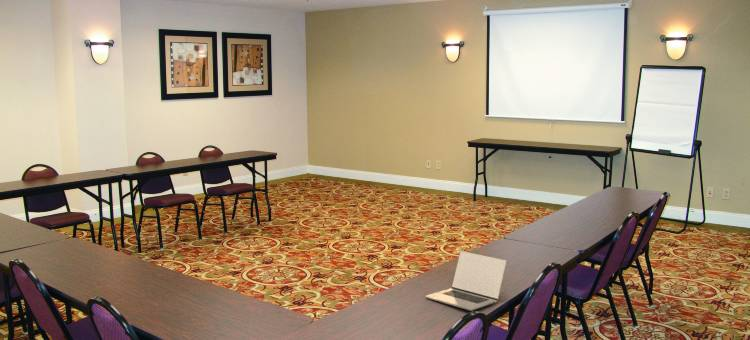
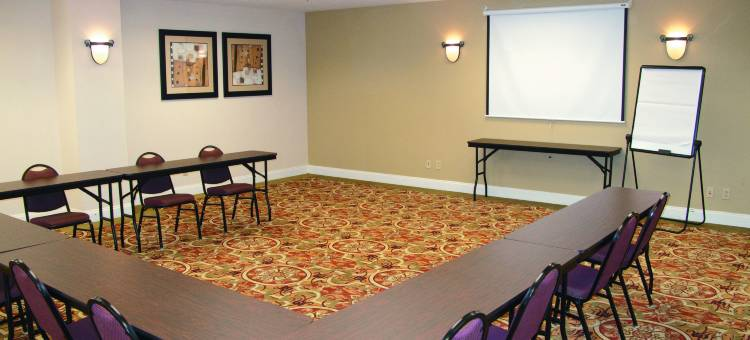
- laptop [424,250,508,312]
